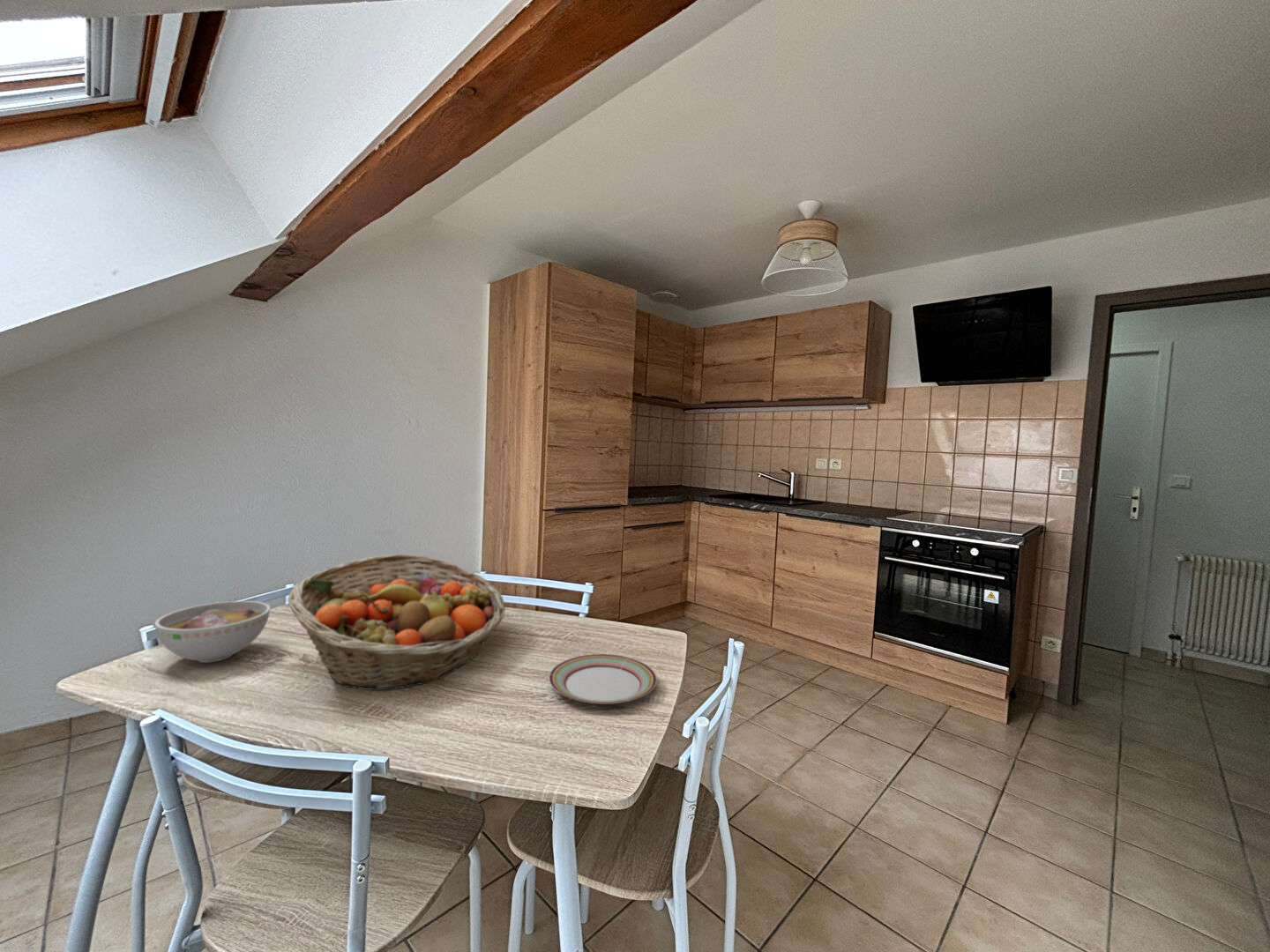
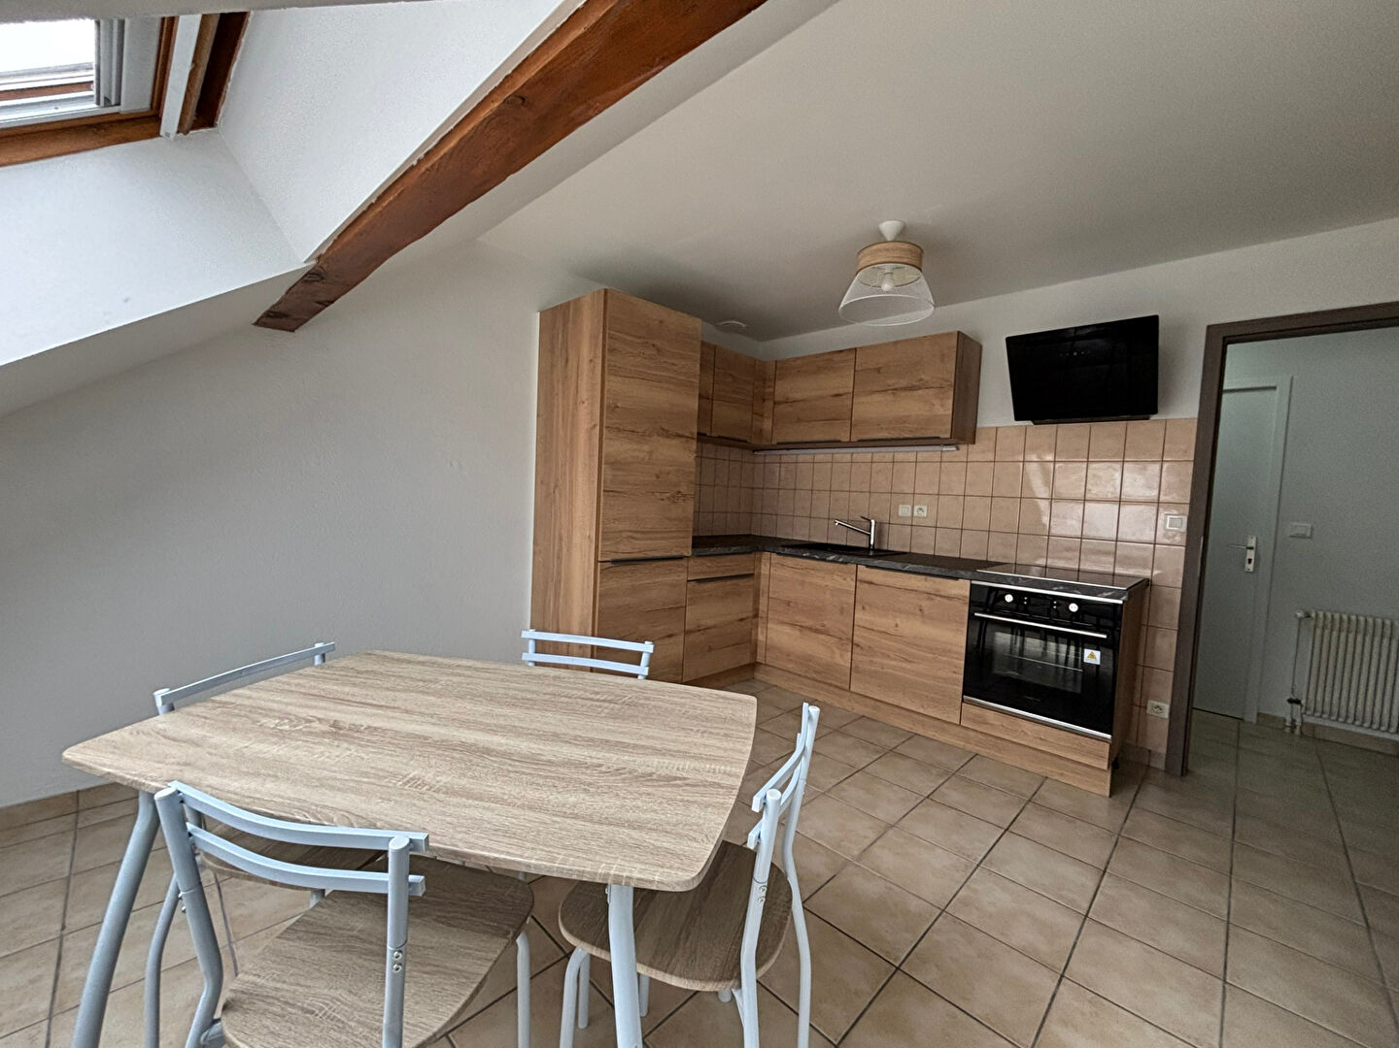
- bowl [154,600,271,664]
- plate [549,653,658,704]
- fruit basket [287,554,506,691]
